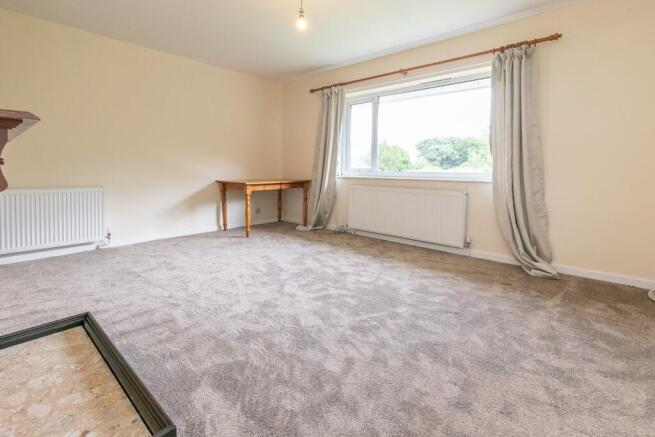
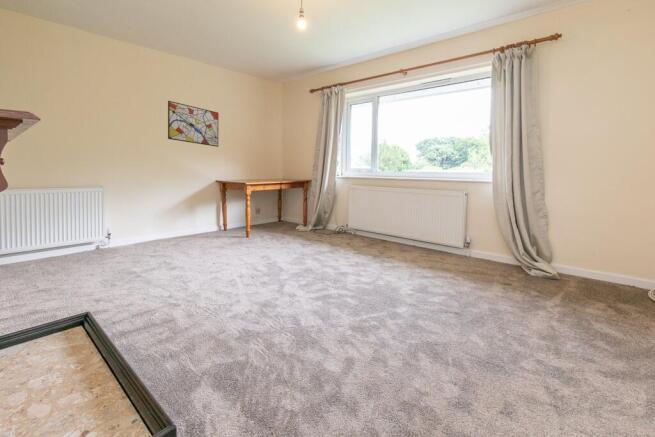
+ wall art [167,100,219,148]
